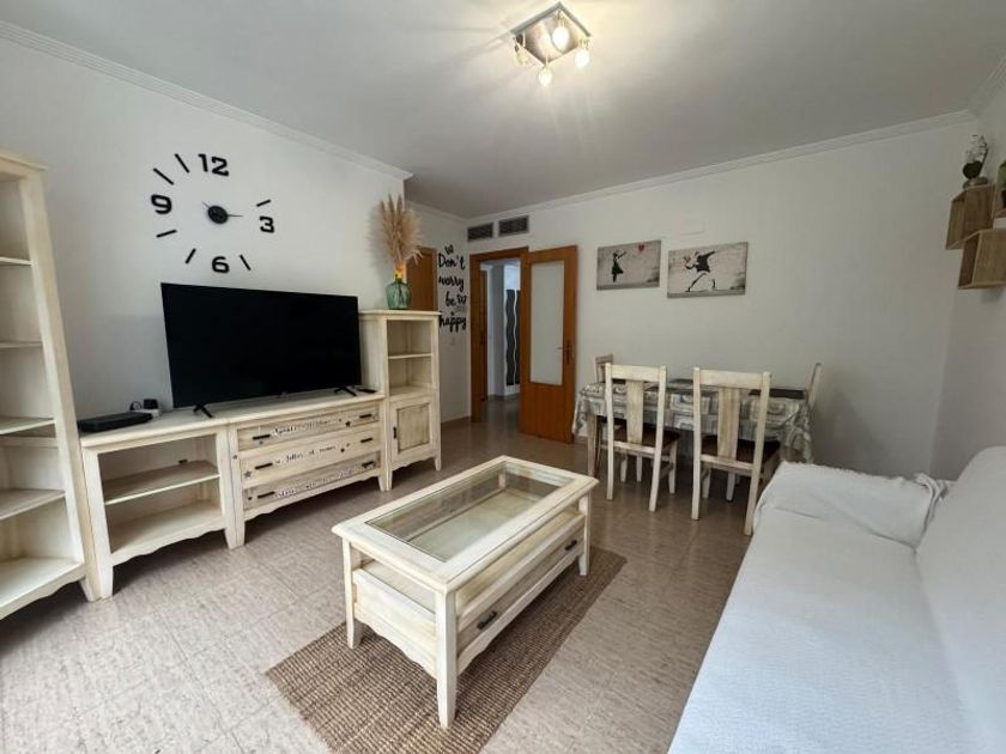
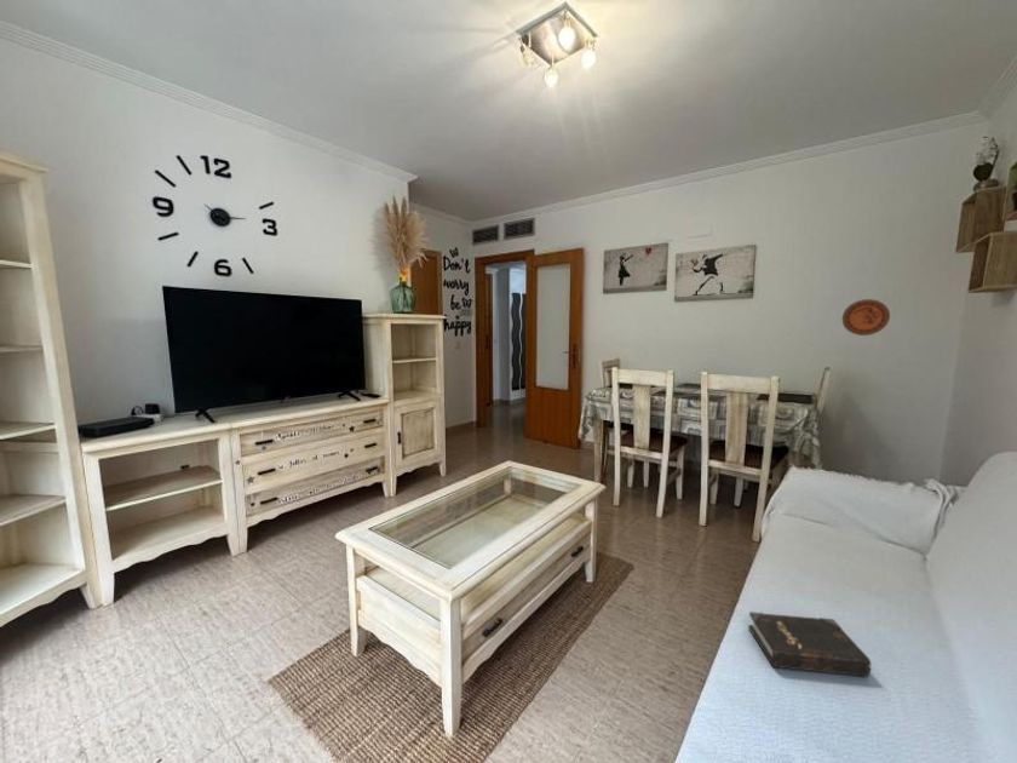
+ decorative plate [841,298,891,337]
+ hardback book [747,610,873,678]
